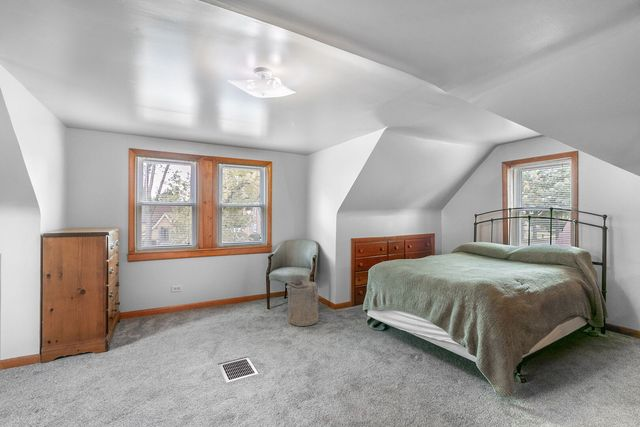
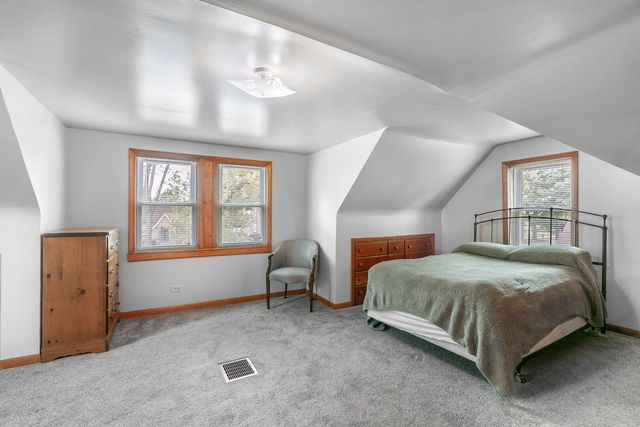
- laundry hamper [285,279,325,327]
